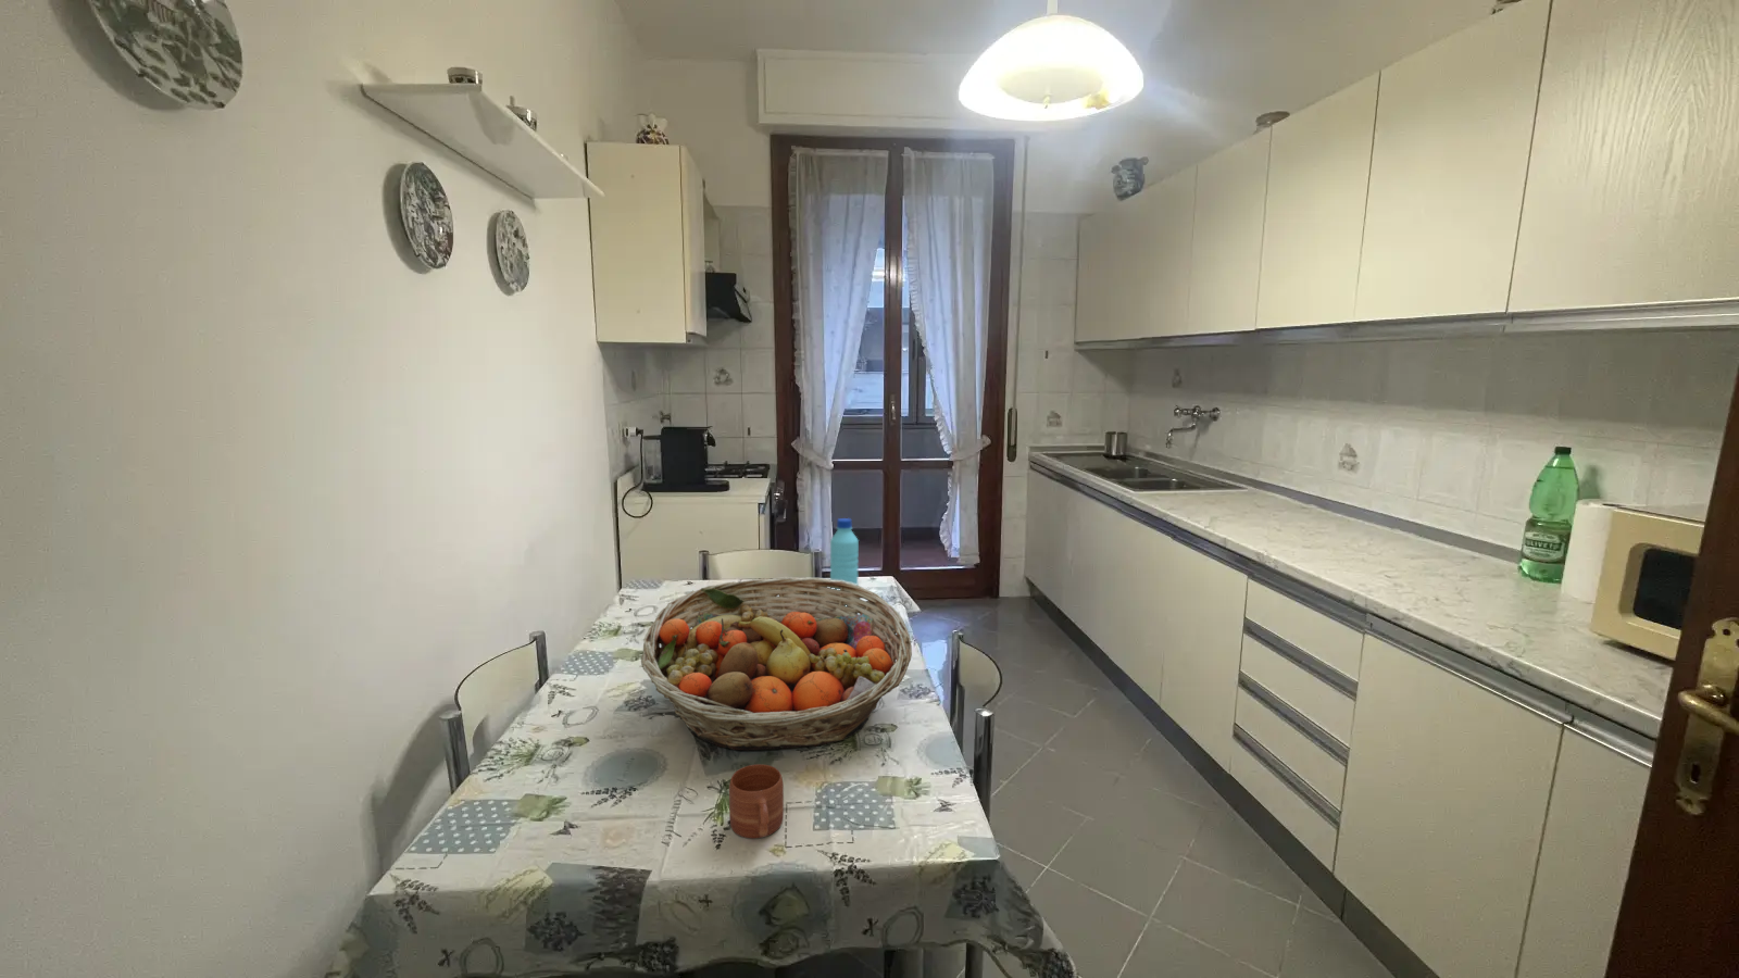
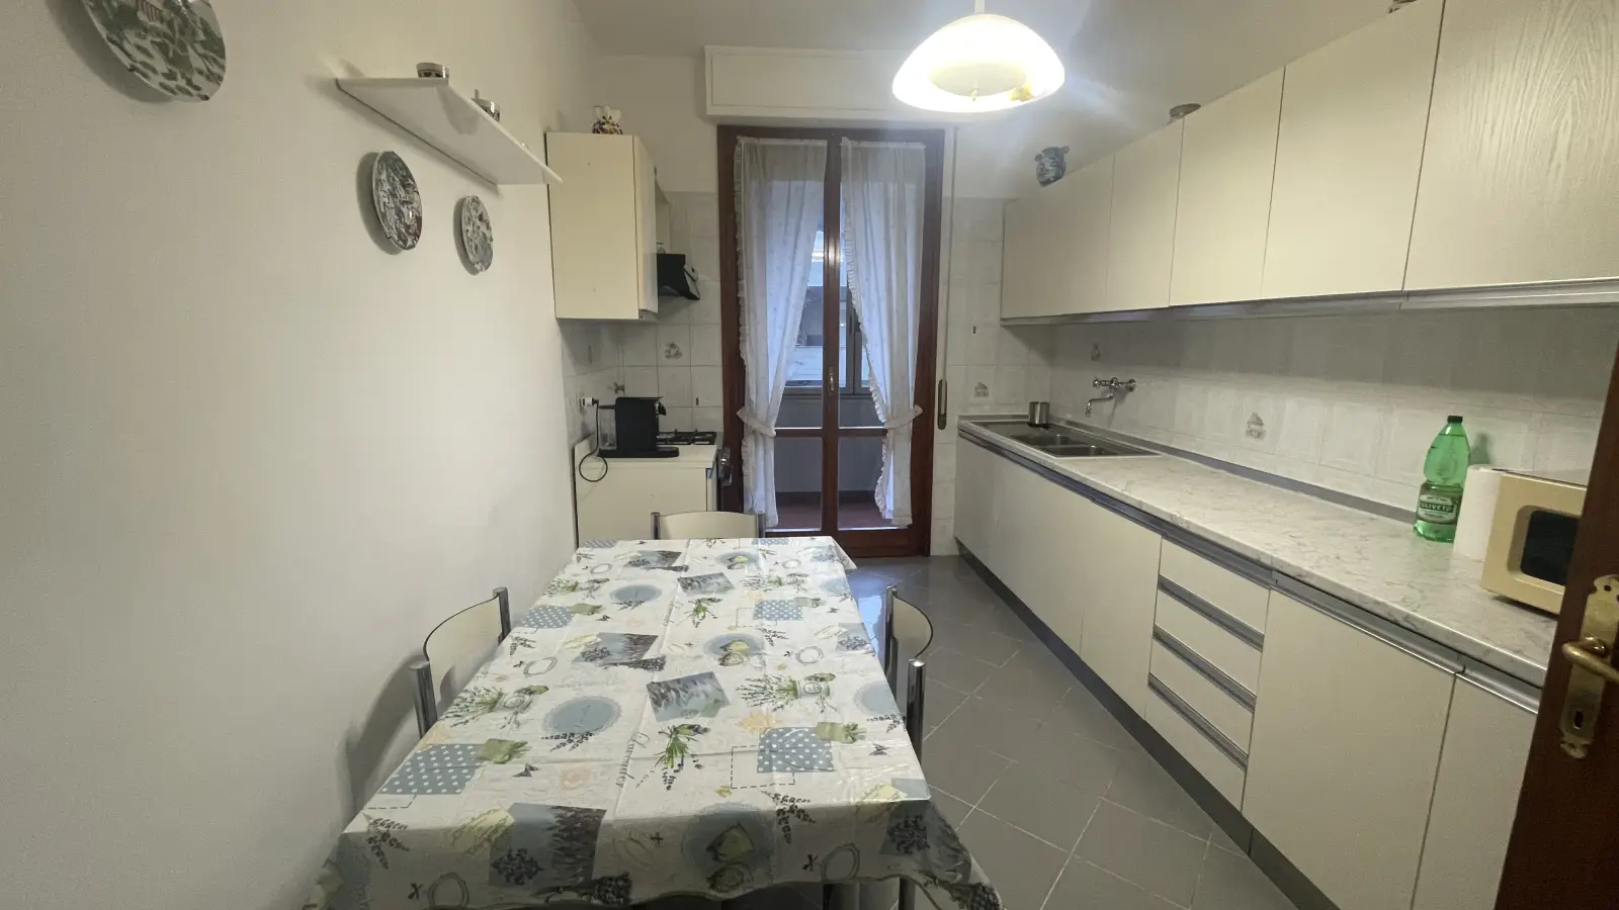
- water bottle [829,517,860,607]
- mug [729,763,785,839]
- fruit basket [640,576,912,751]
